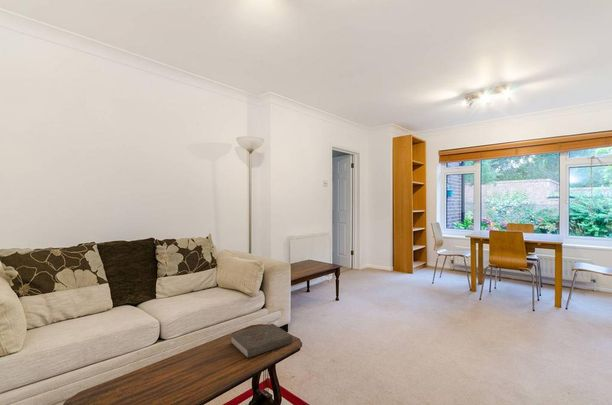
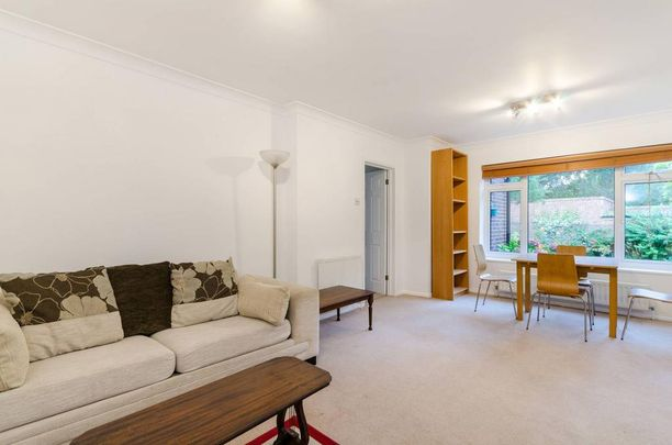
- book [230,323,293,359]
